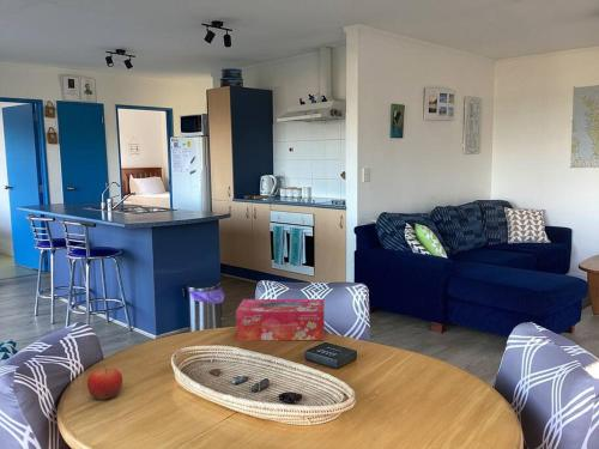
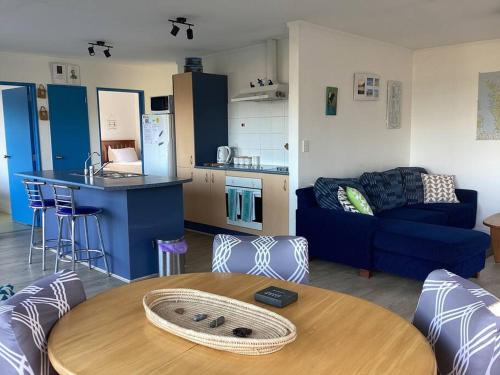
- tissue box [235,298,326,341]
- fruit [86,364,123,401]
